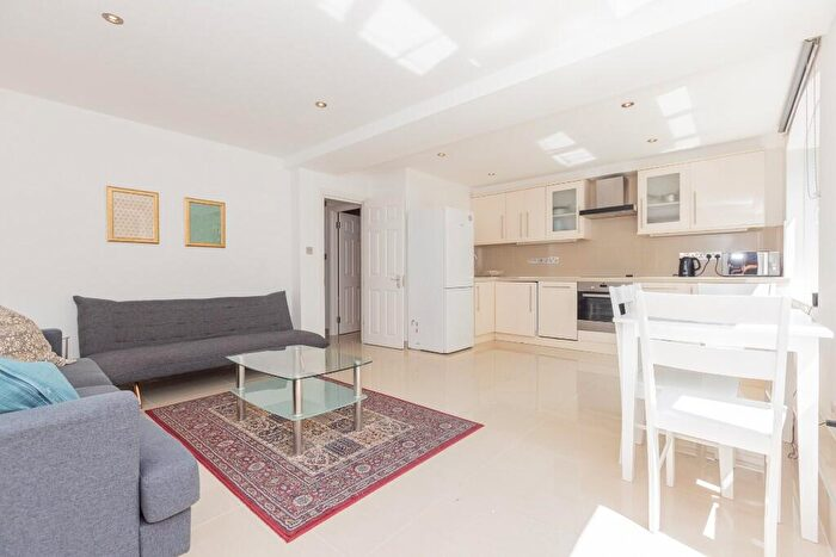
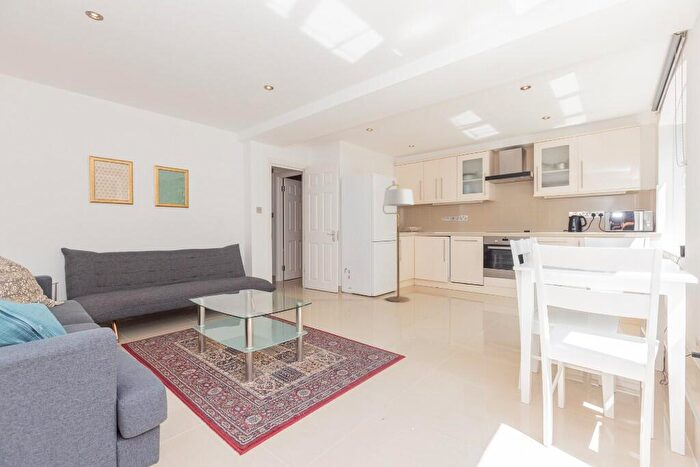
+ floor lamp [382,184,415,303]
